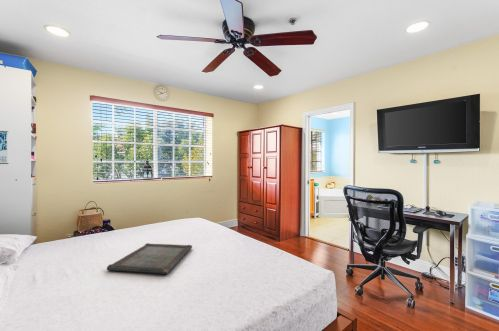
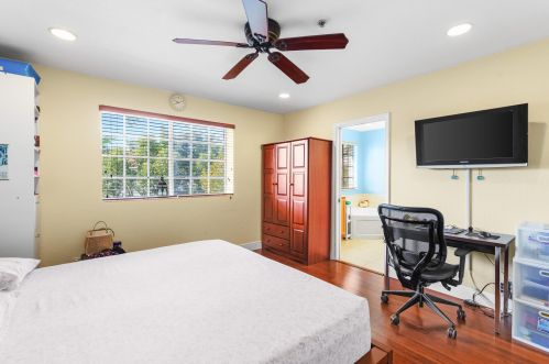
- serving tray [106,242,193,275]
